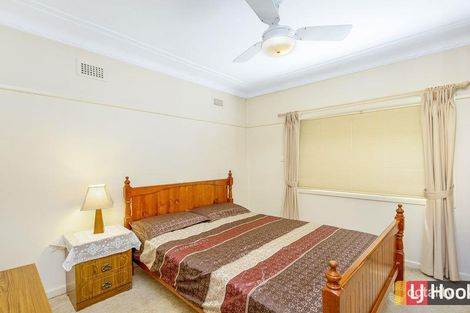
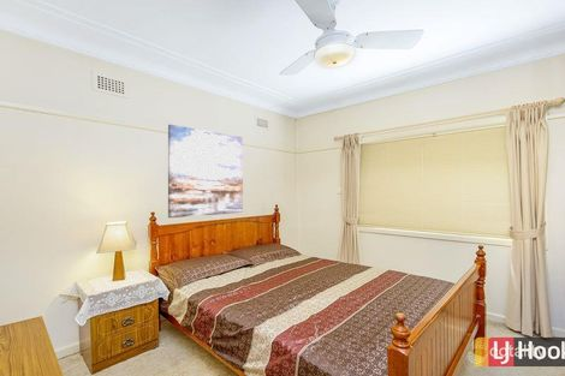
+ wall art [167,124,244,219]
